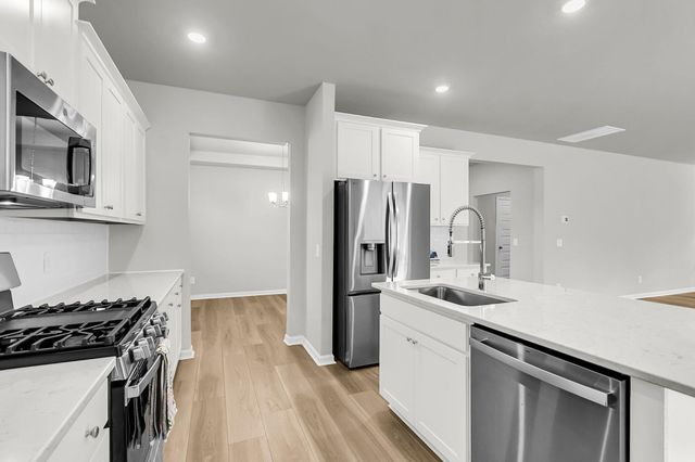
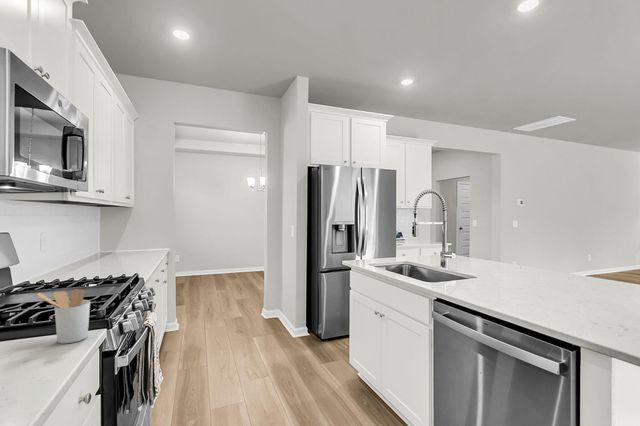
+ utensil holder [36,288,91,344]
